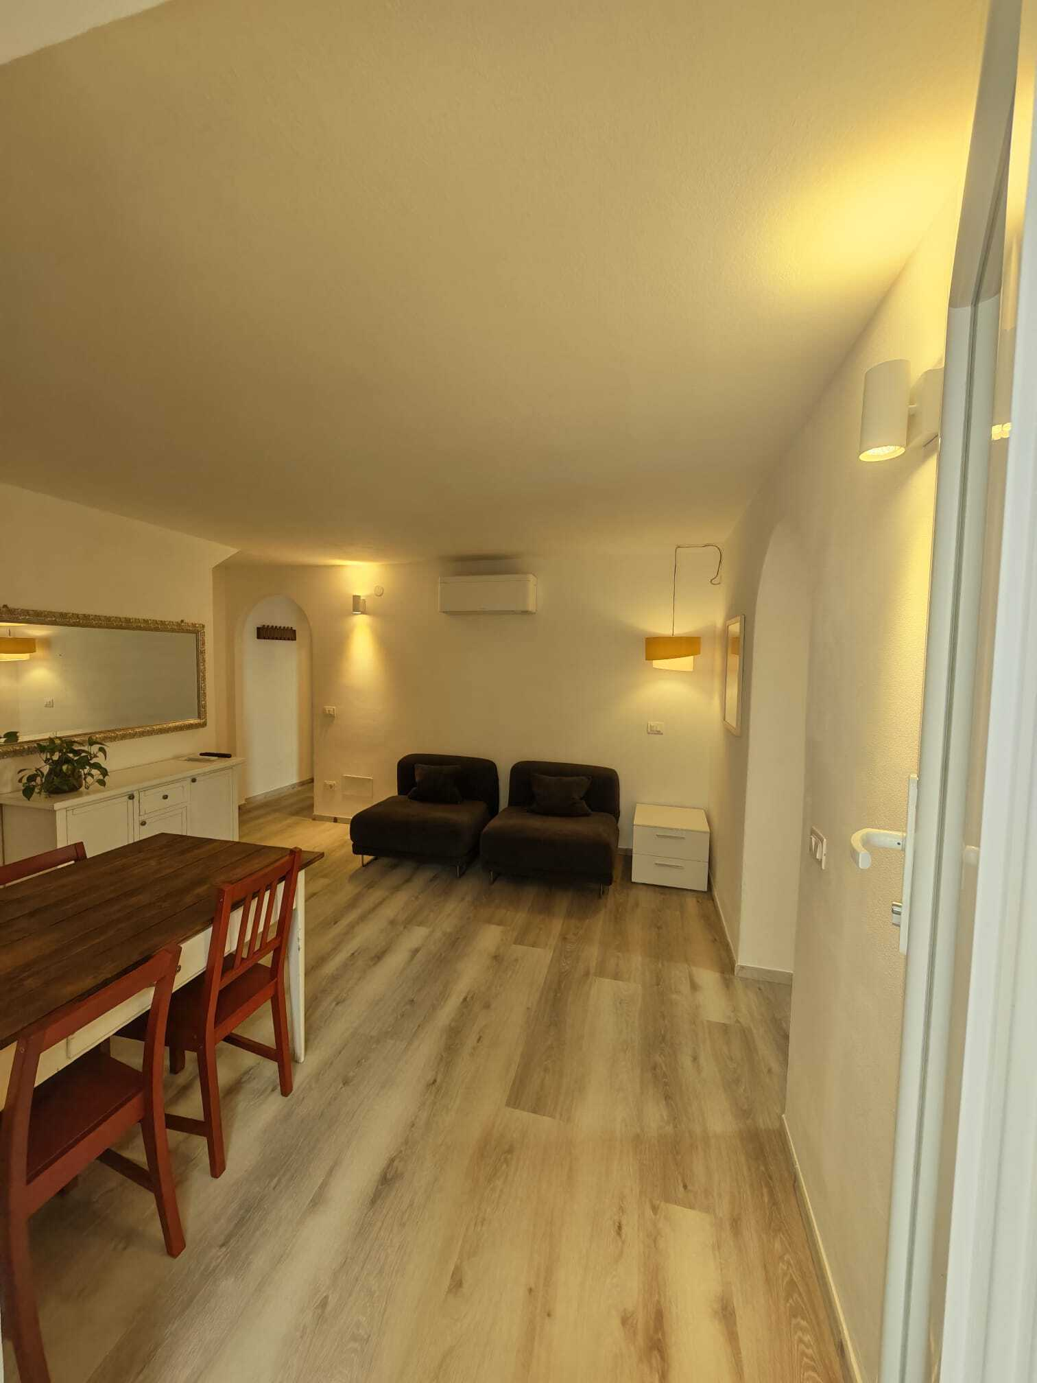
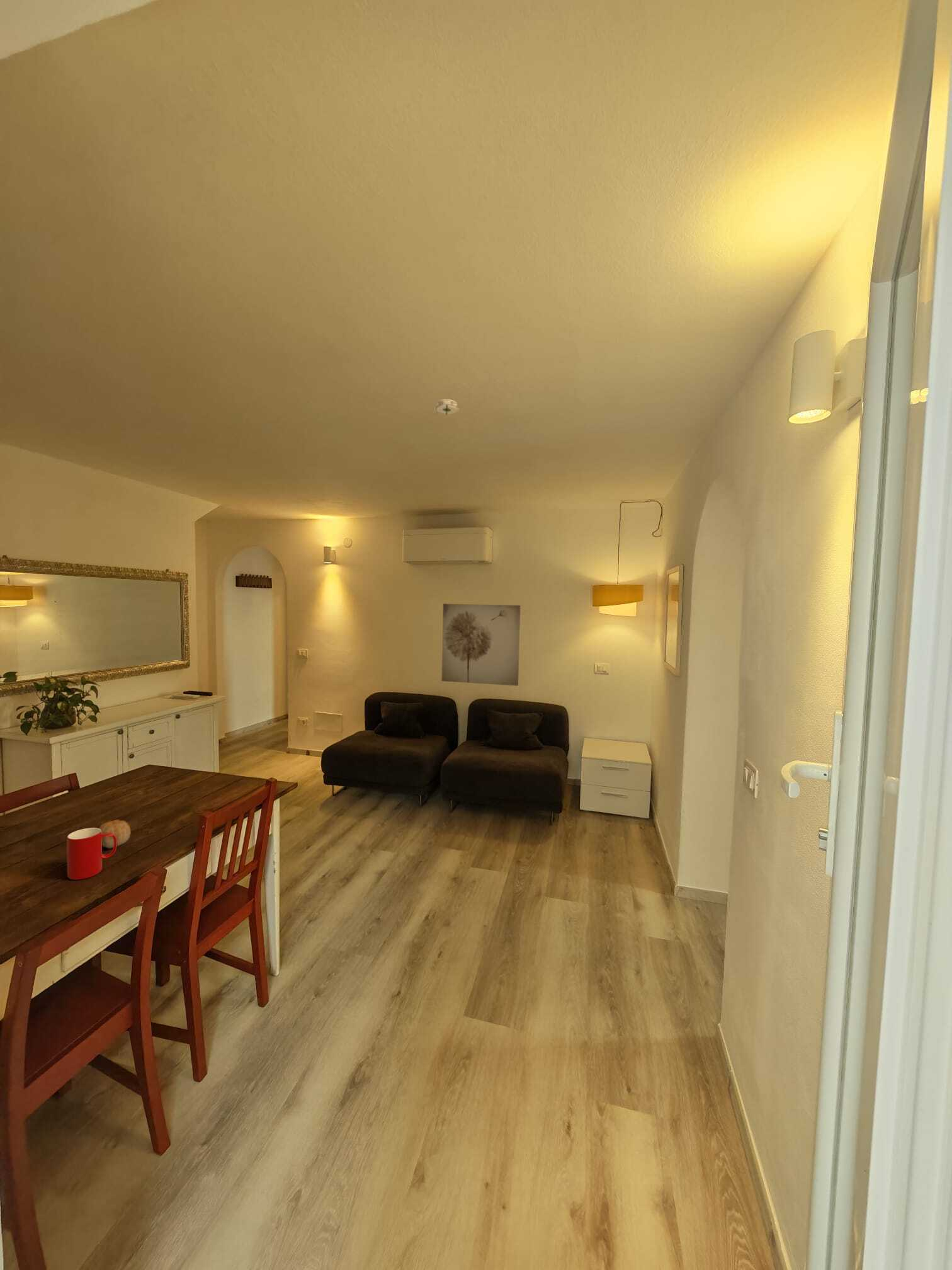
+ wall art [441,603,521,687]
+ fruit [98,819,132,849]
+ smoke detector [432,399,460,415]
+ cup [66,827,118,880]
